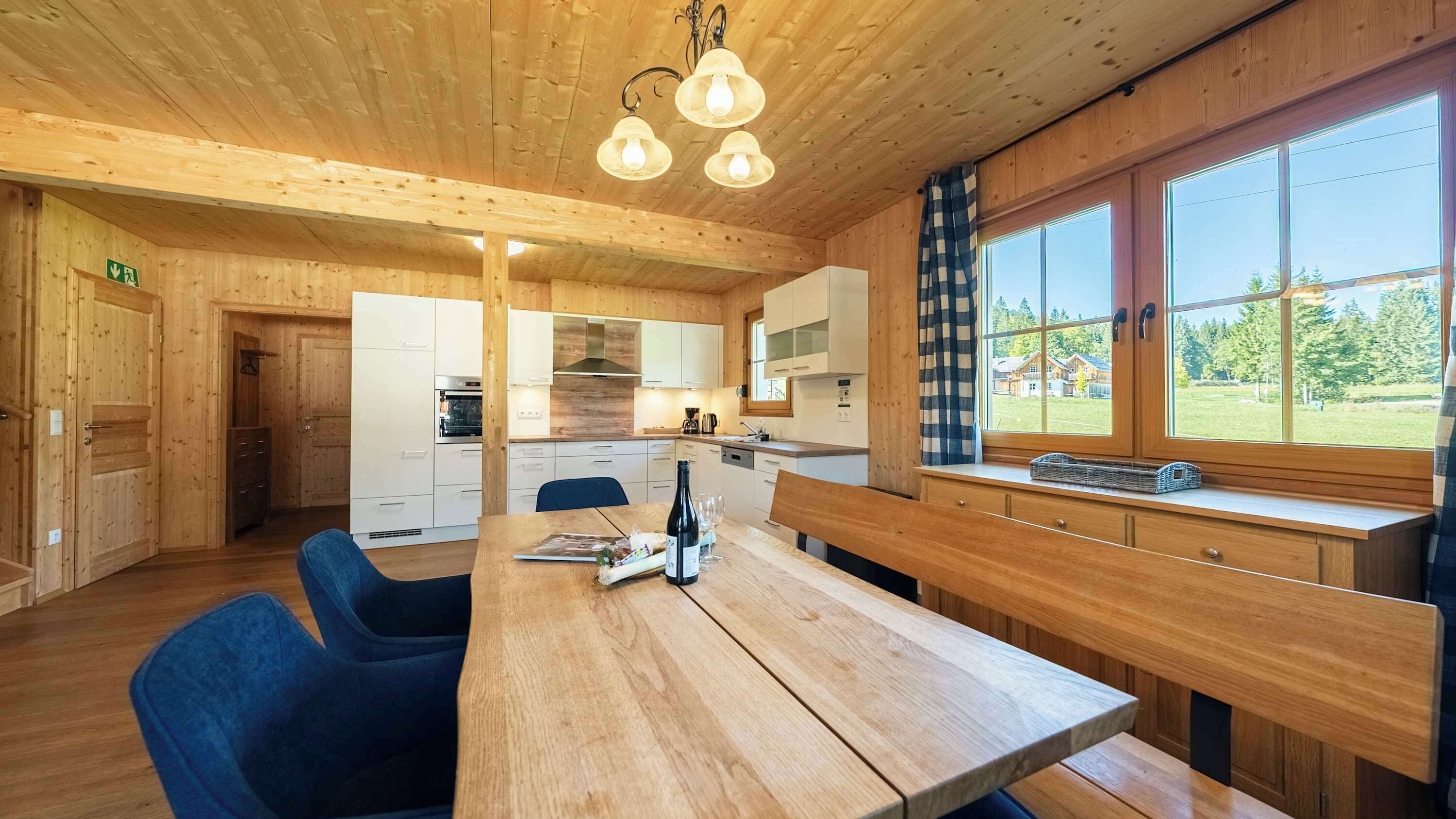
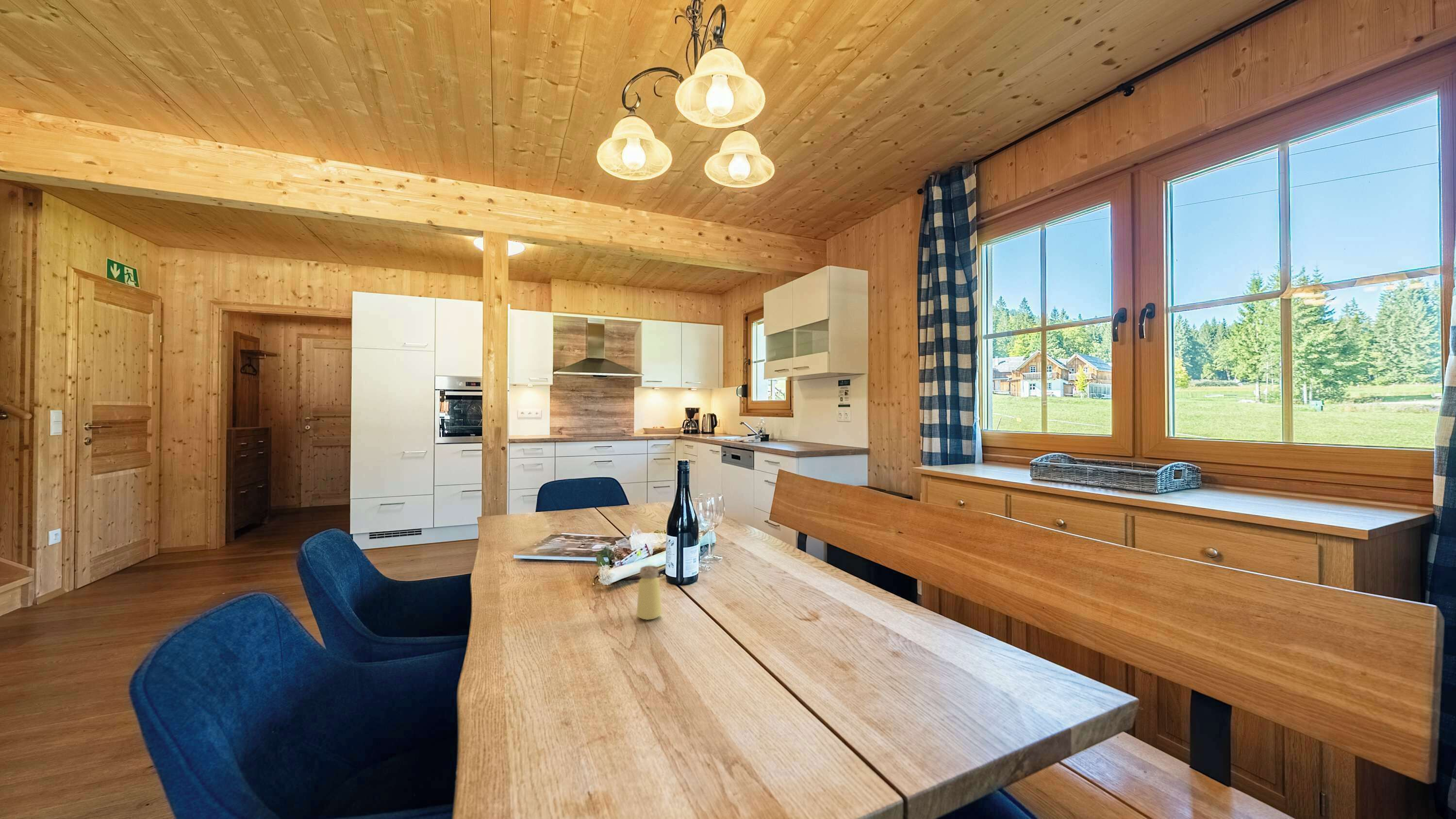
+ saltshaker [636,565,662,620]
